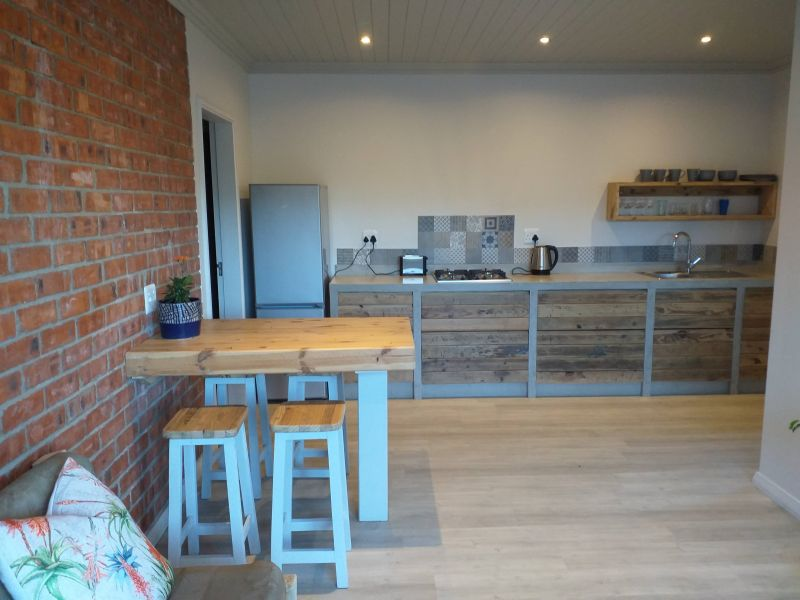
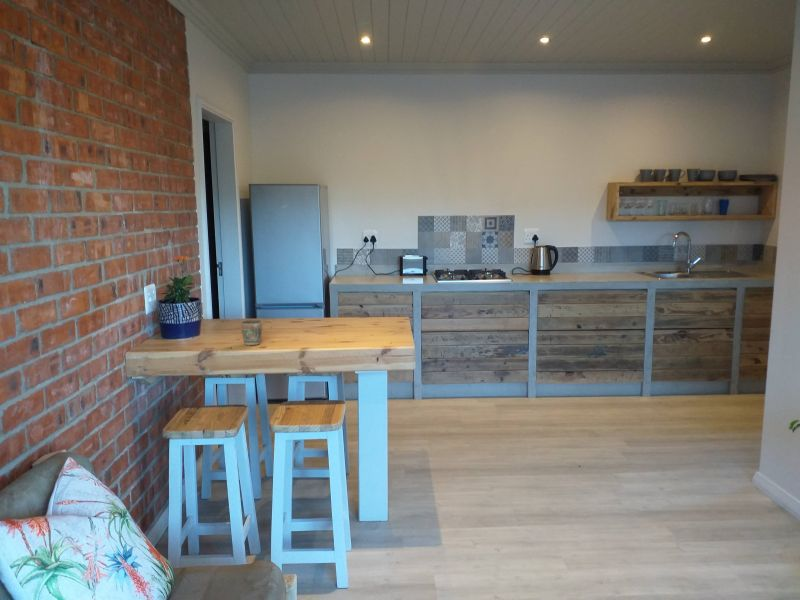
+ mug [240,319,263,346]
